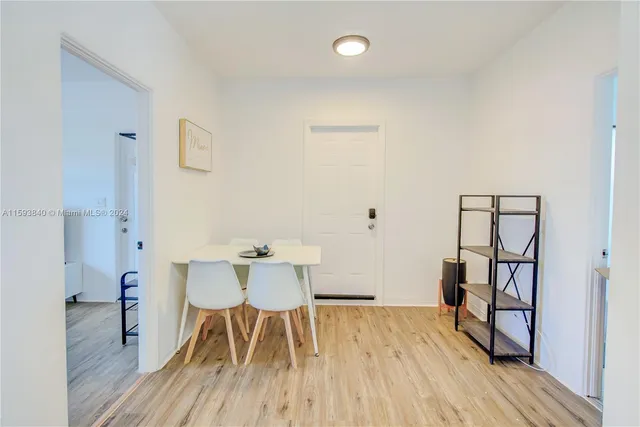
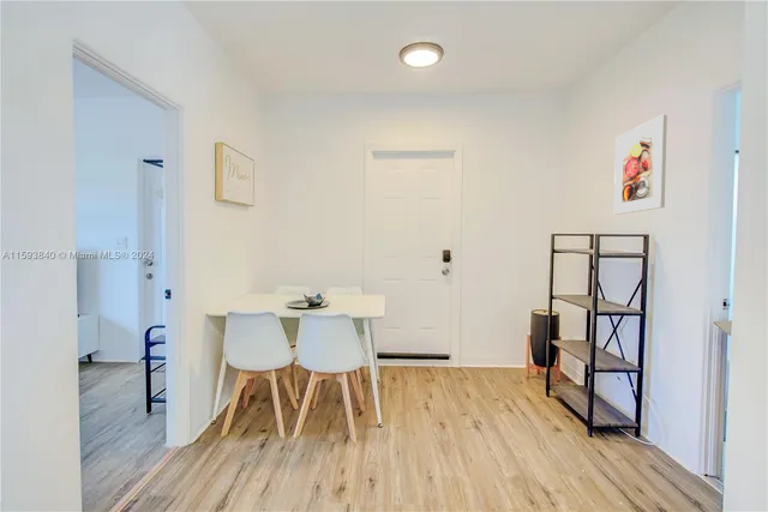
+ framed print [613,114,668,216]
